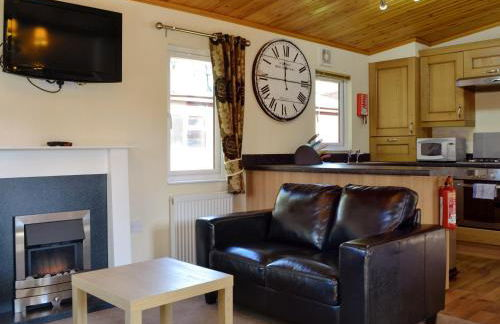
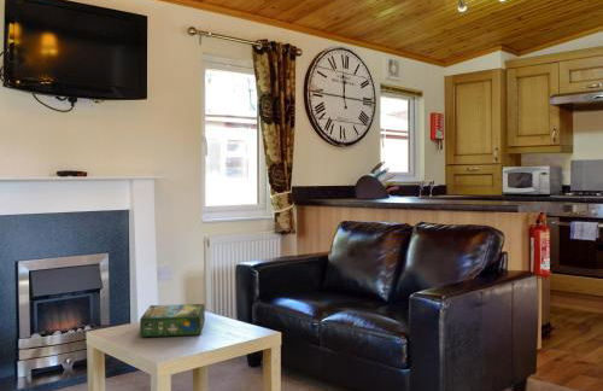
+ board game [139,303,206,338]
